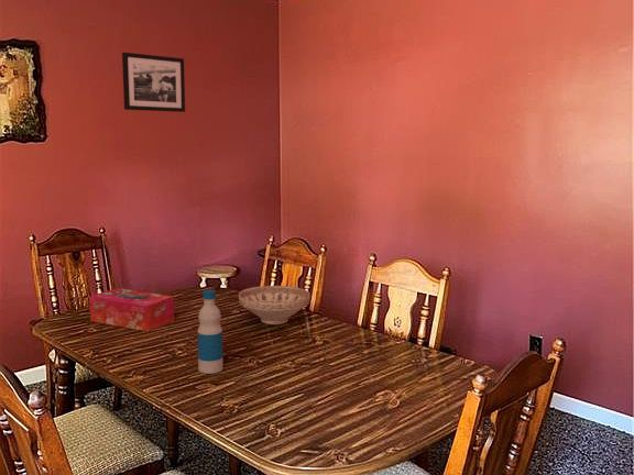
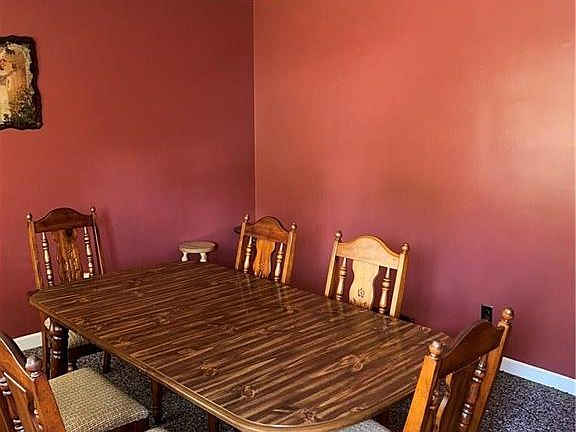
- decorative bowl [238,285,311,325]
- bottle [197,289,225,375]
- picture frame [121,52,186,113]
- tissue box [88,287,175,333]
